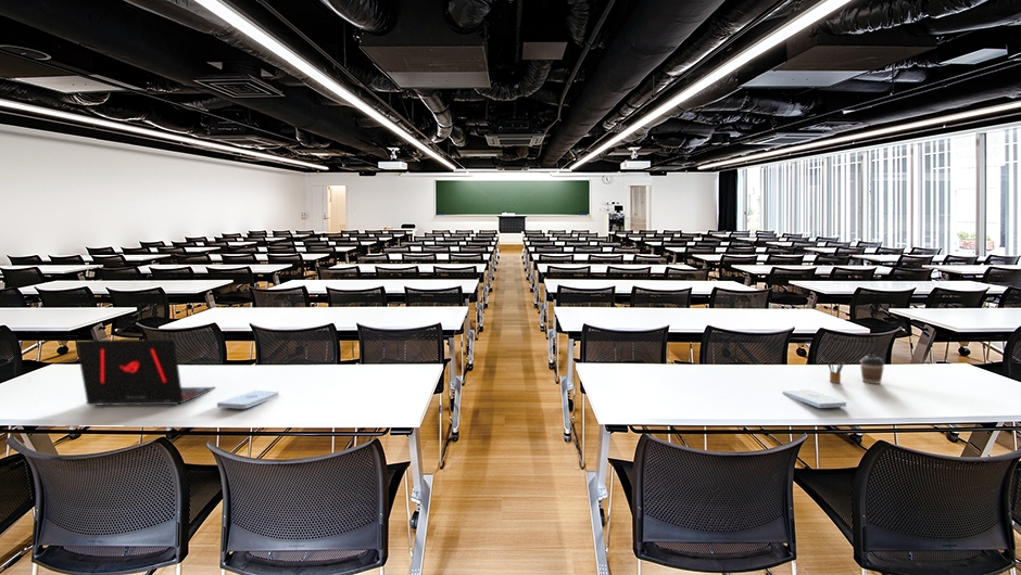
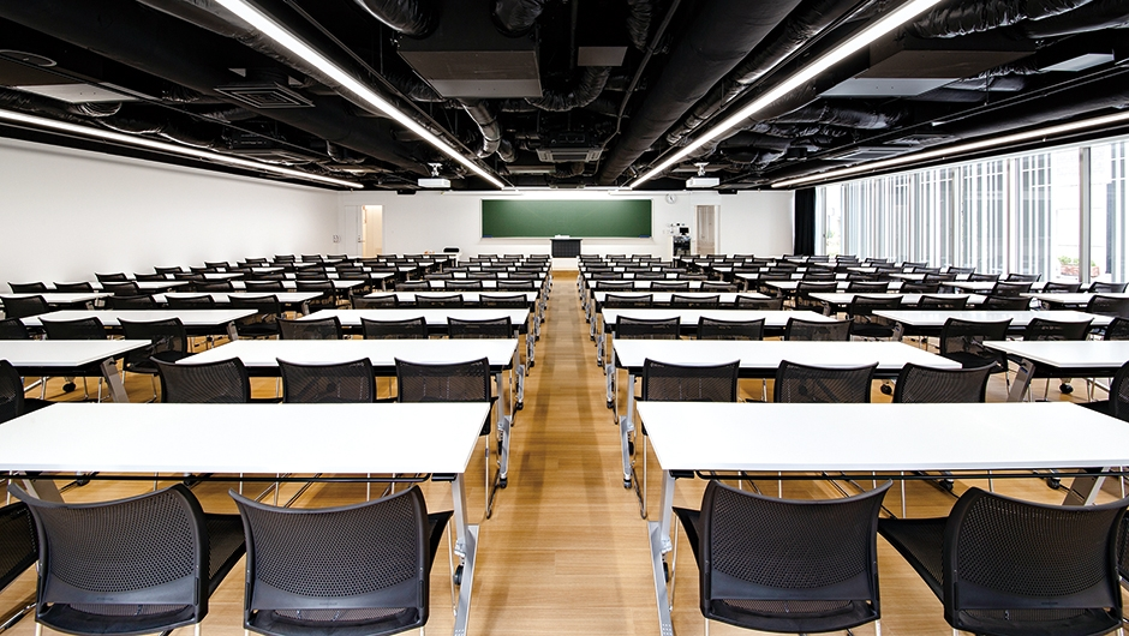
- notepad [782,388,848,409]
- notepad [216,389,280,410]
- pencil box [827,359,846,384]
- coffee cup [859,354,885,385]
- laptop [75,338,216,407]
